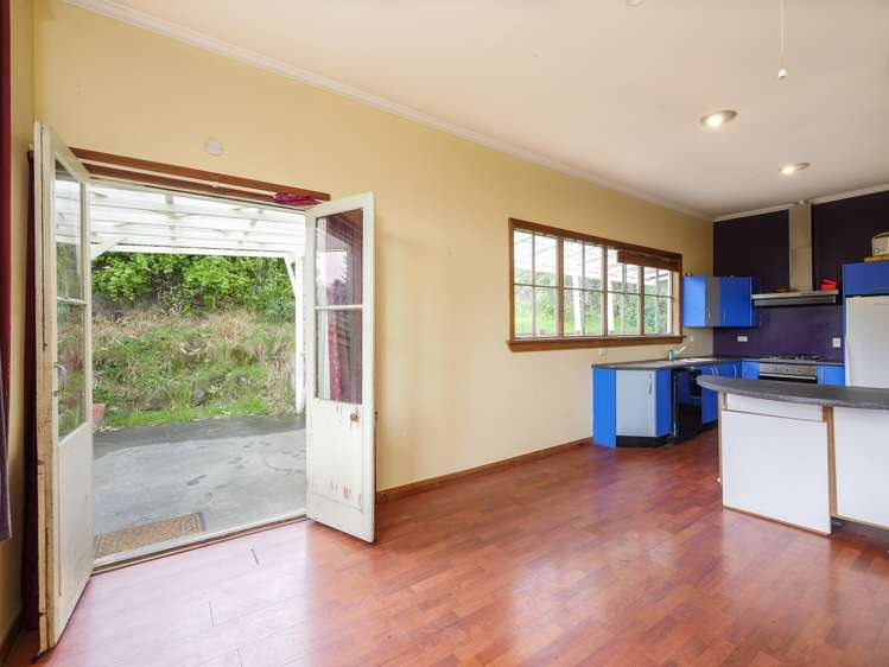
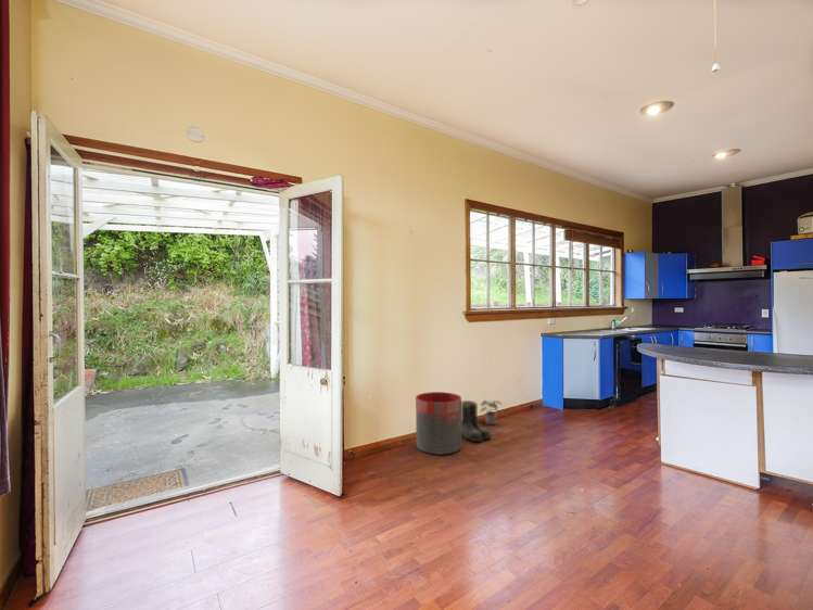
+ boots [461,399,494,443]
+ potted plant [480,399,504,427]
+ trash can [415,391,462,456]
